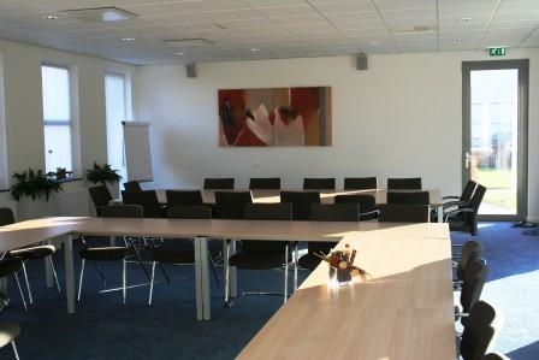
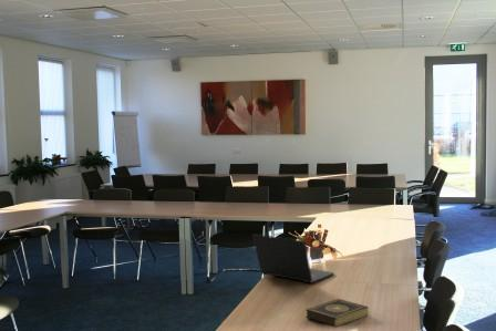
+ laptop [252,234,335,285]
+ book [304,298,369,328]
